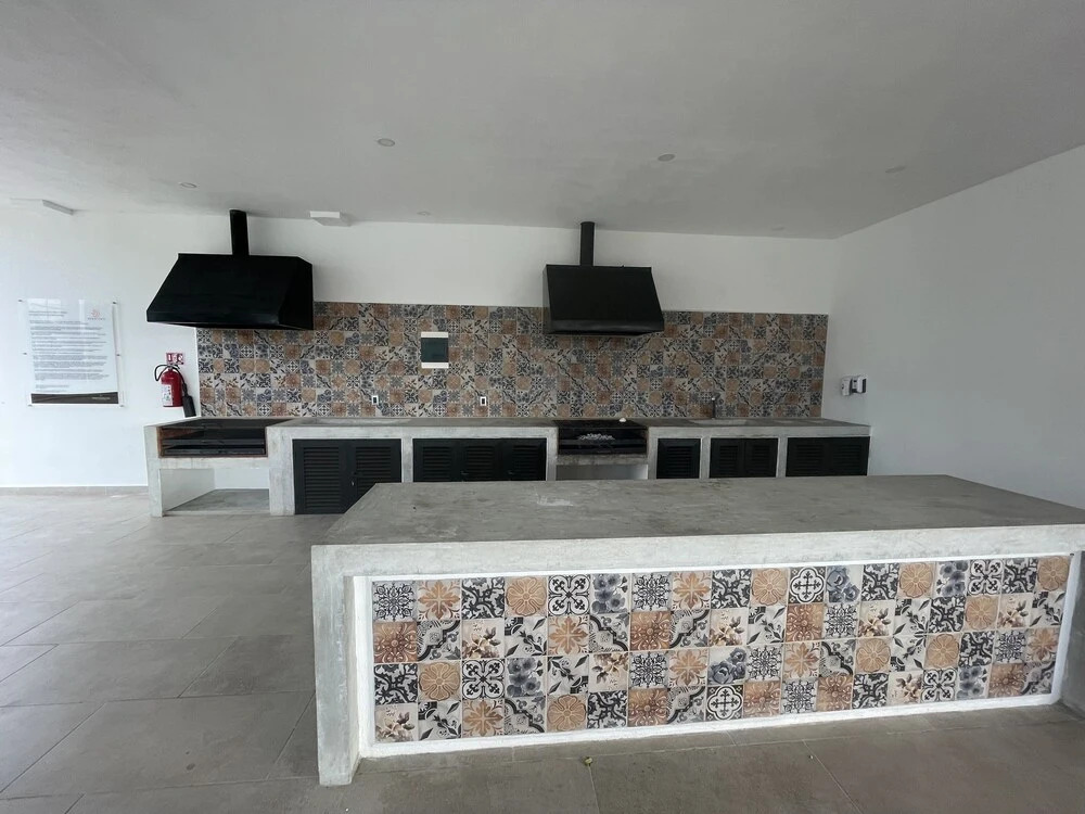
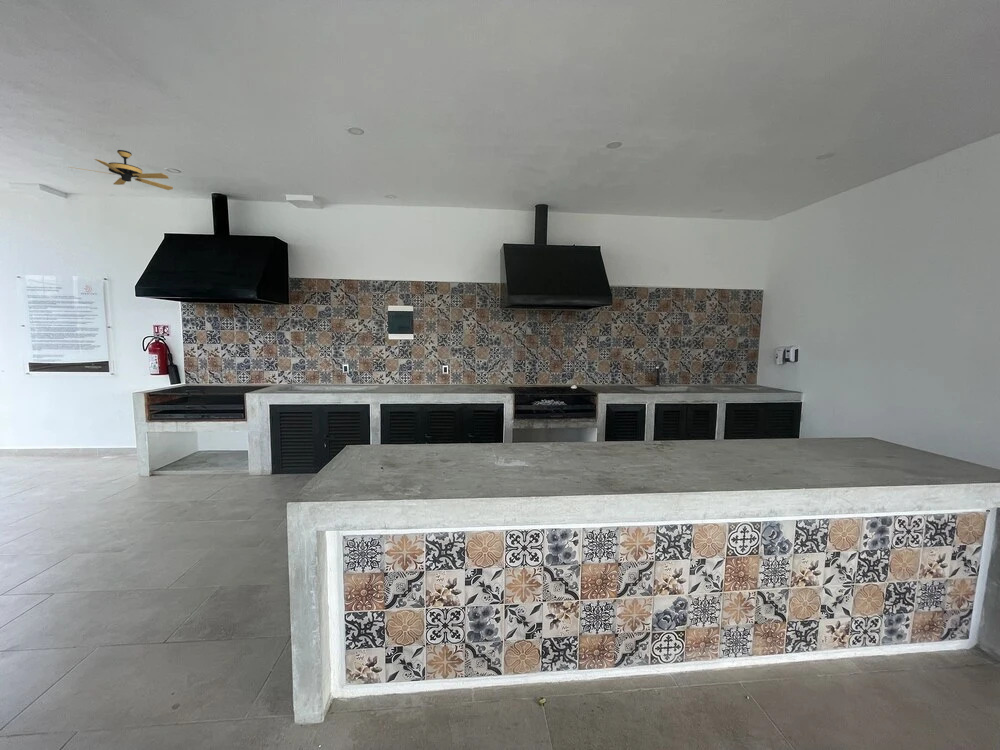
+ ceiling fan [69,149,174,191]
